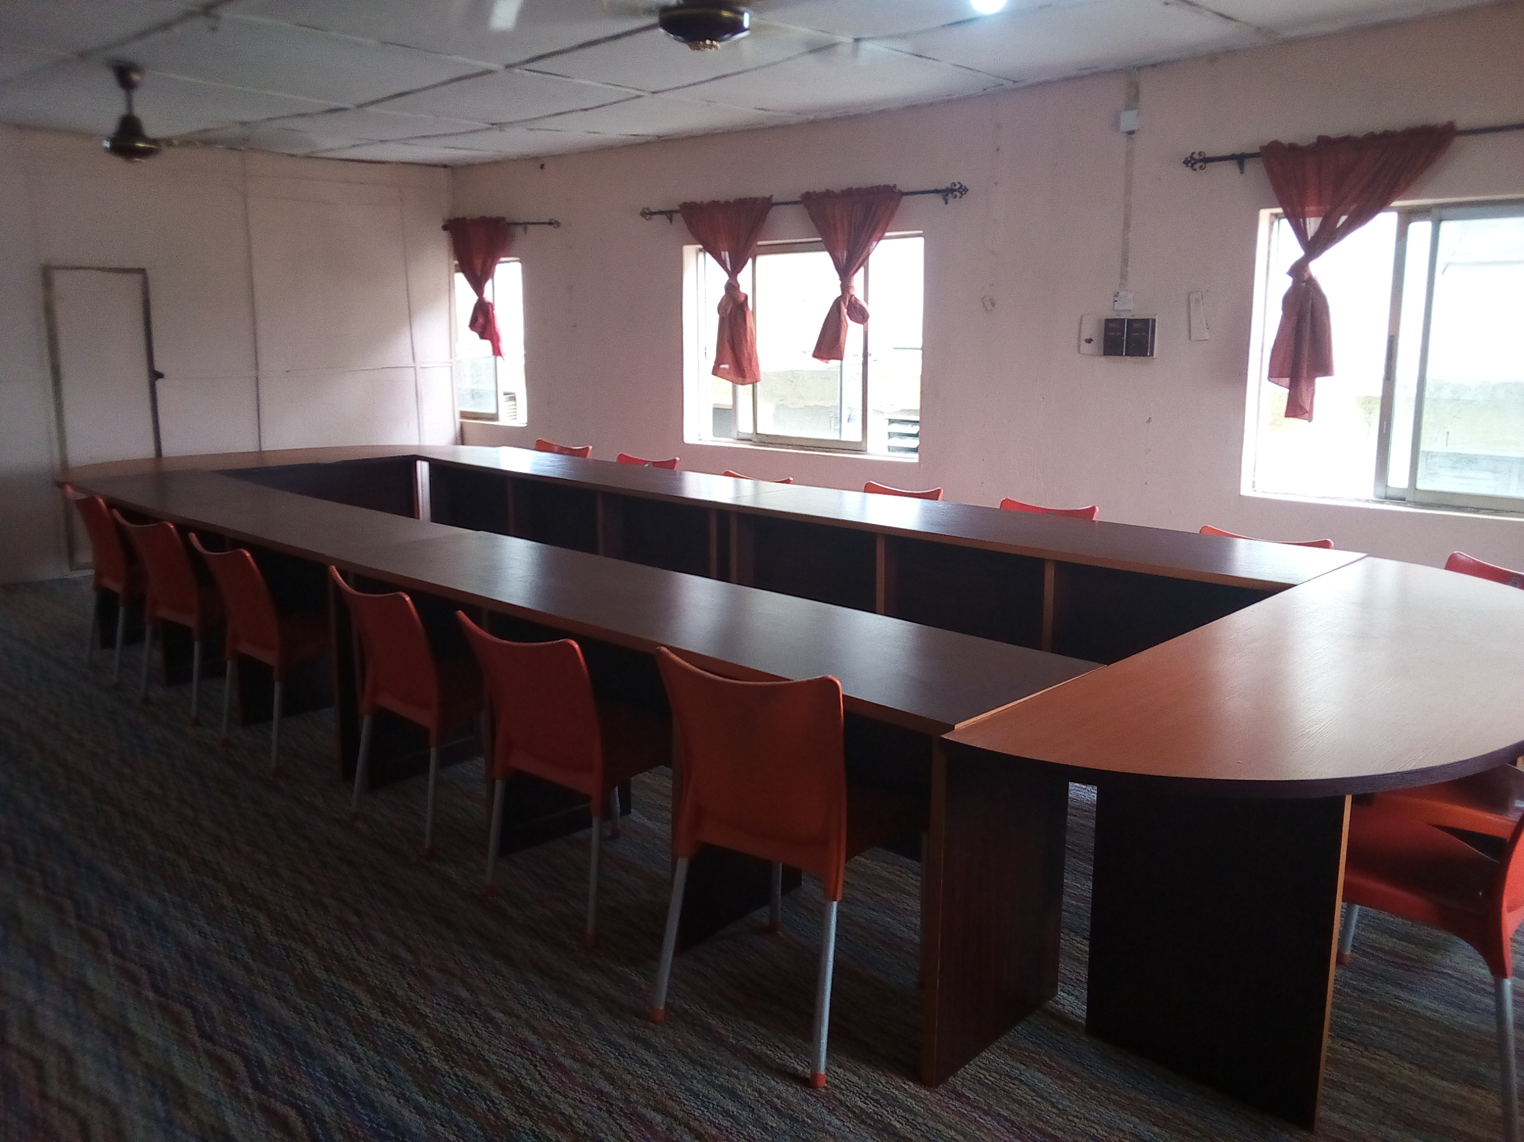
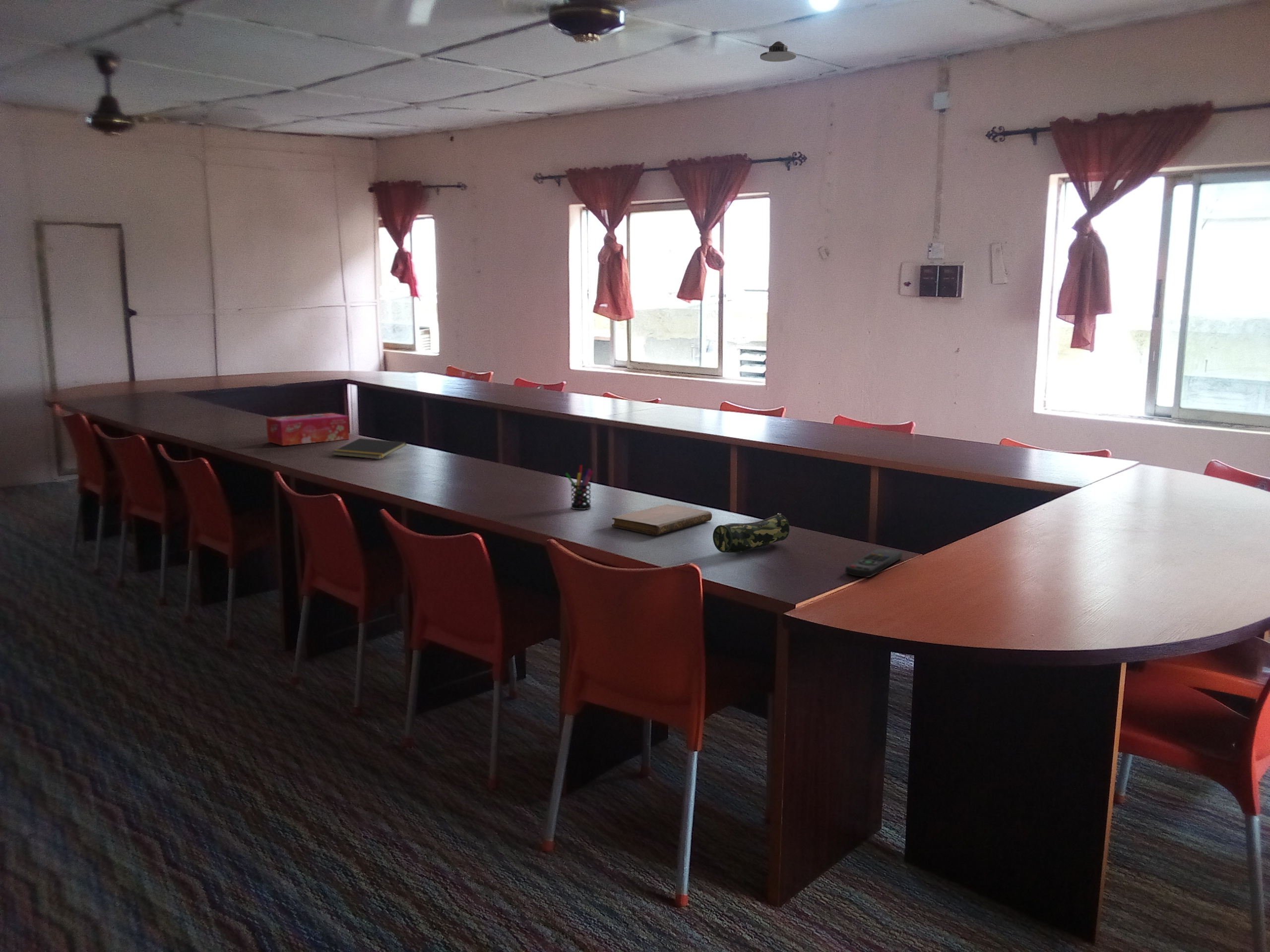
+ pen holder [565,465,593,510]
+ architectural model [760,41,797,62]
+ pencil case [712,513,790,553]
+ notebook [611,504,712,535]
+ remote control [845,548,903,578]
+ notepad [331,438,407,460]
+ tissue box [266,413,350,446]
